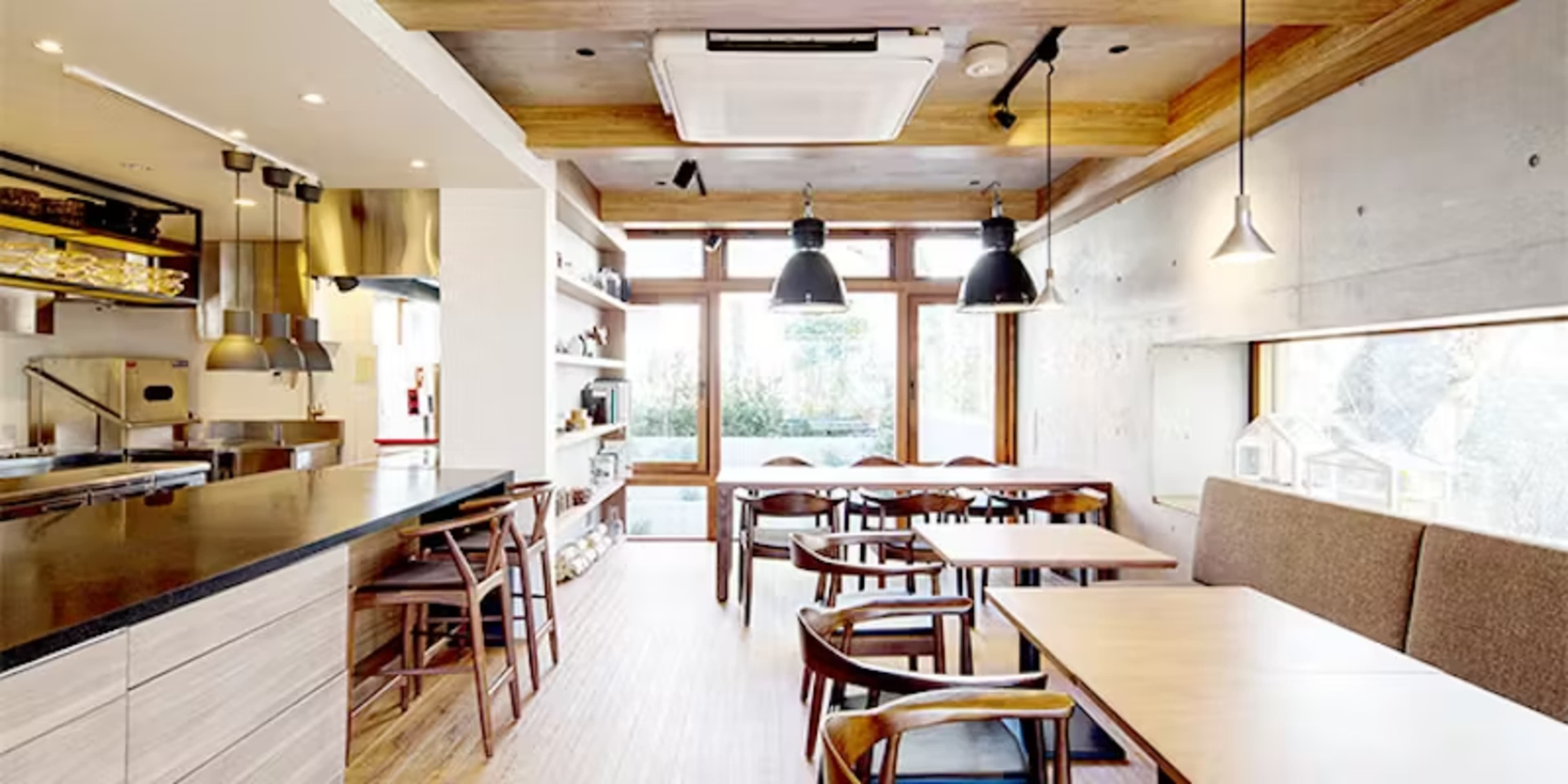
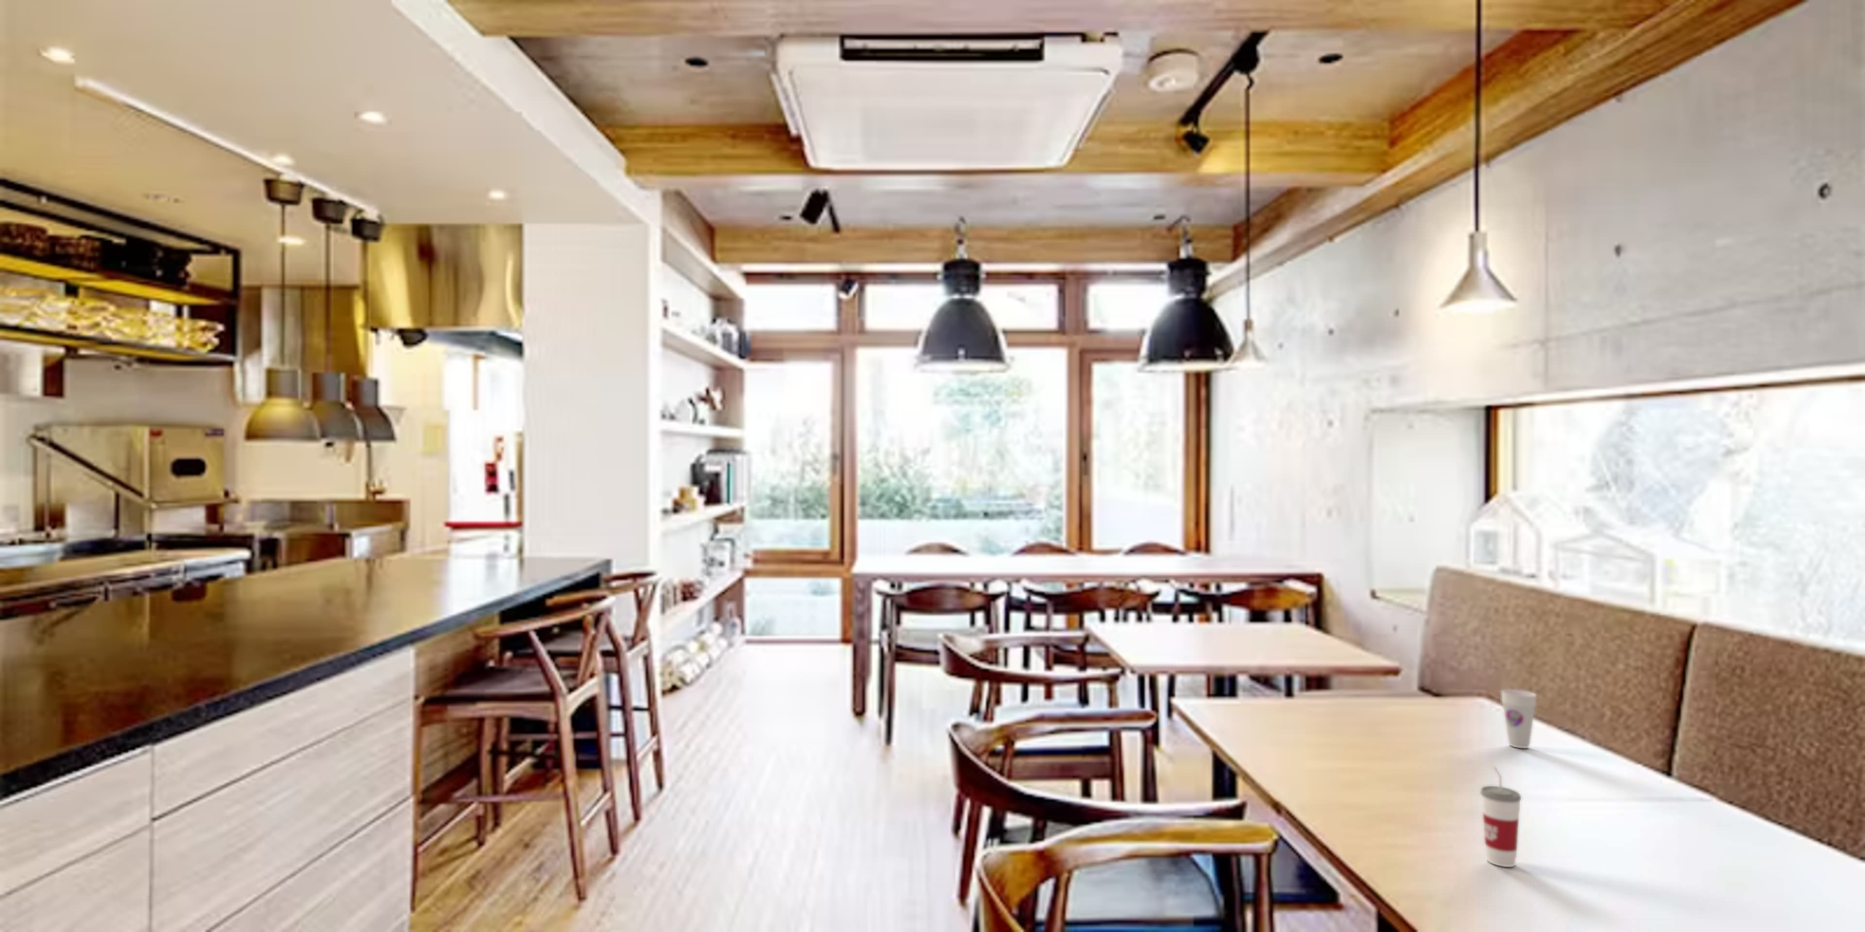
+ cup [1480,766,1521,868]
+ cup [1500,688,1537,749]
